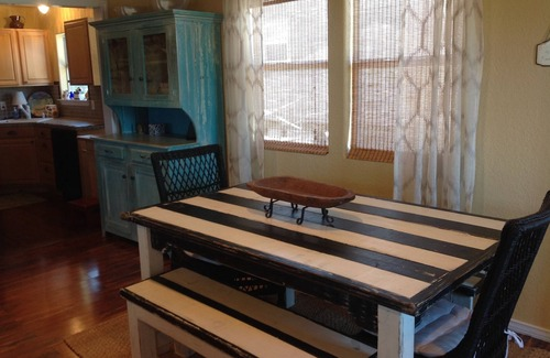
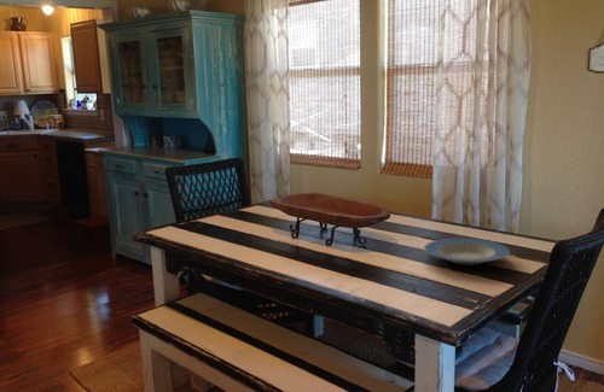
+ plate [423,238,511,265]
